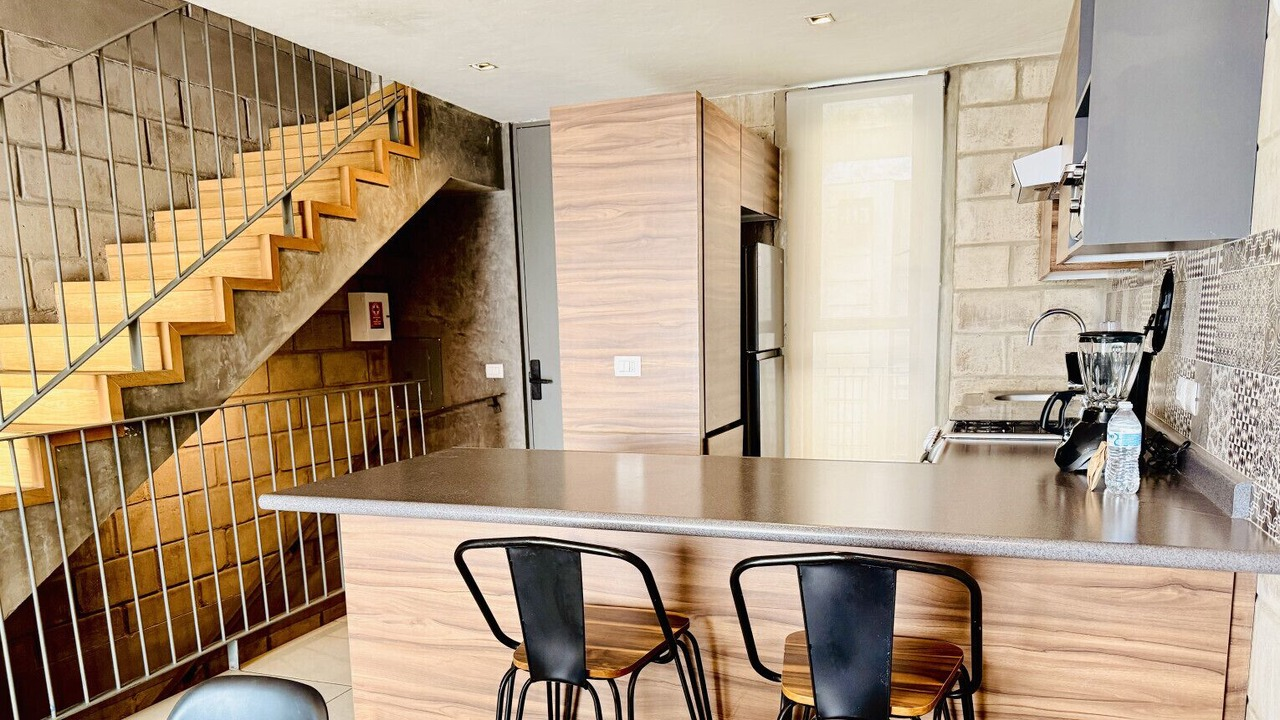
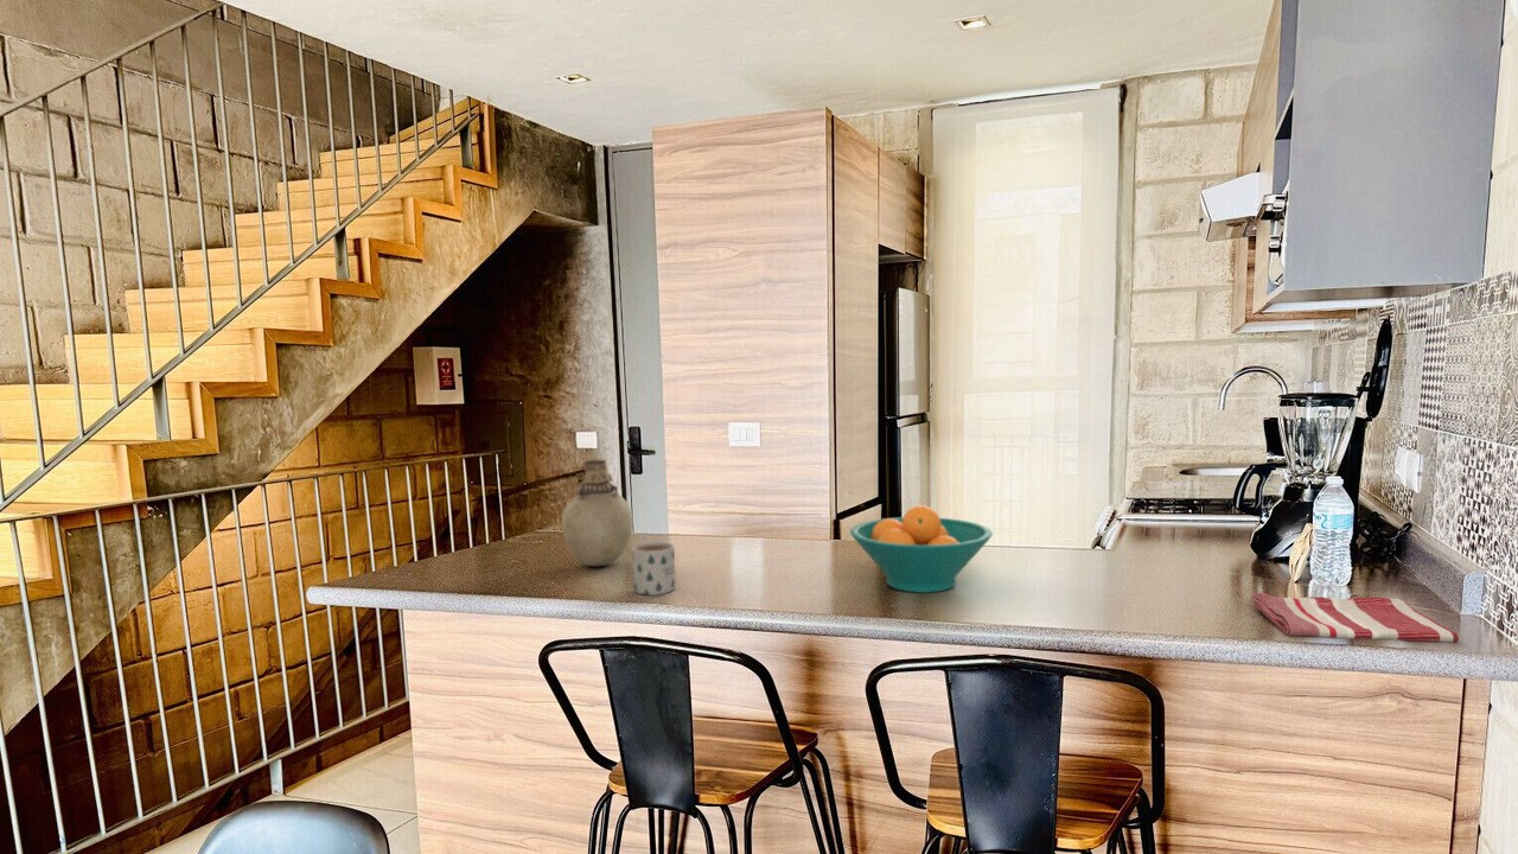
+ mug [631,541,676,597]
+ vase [561,459,634,567]
+ fruit bowl [849,504,994,594]
+ dish towel [1252,591,1460,643]
